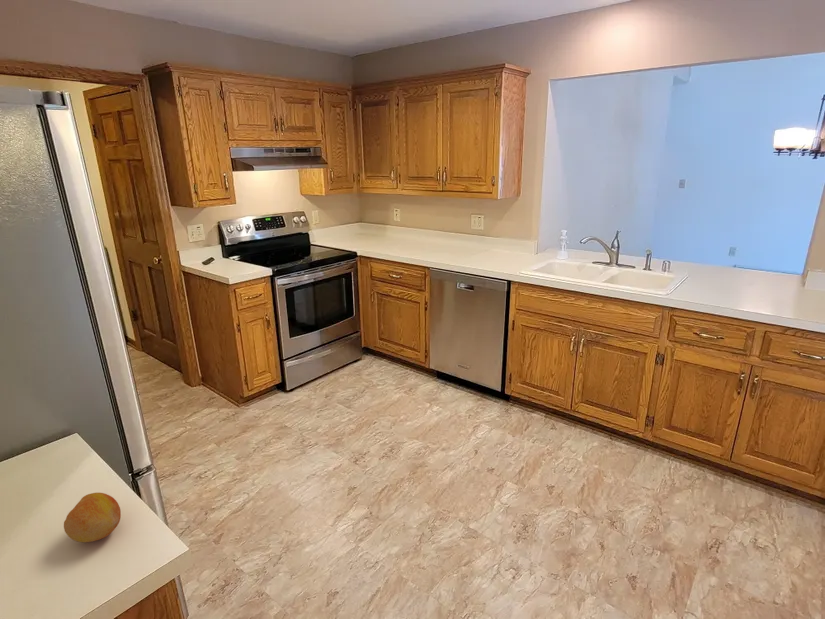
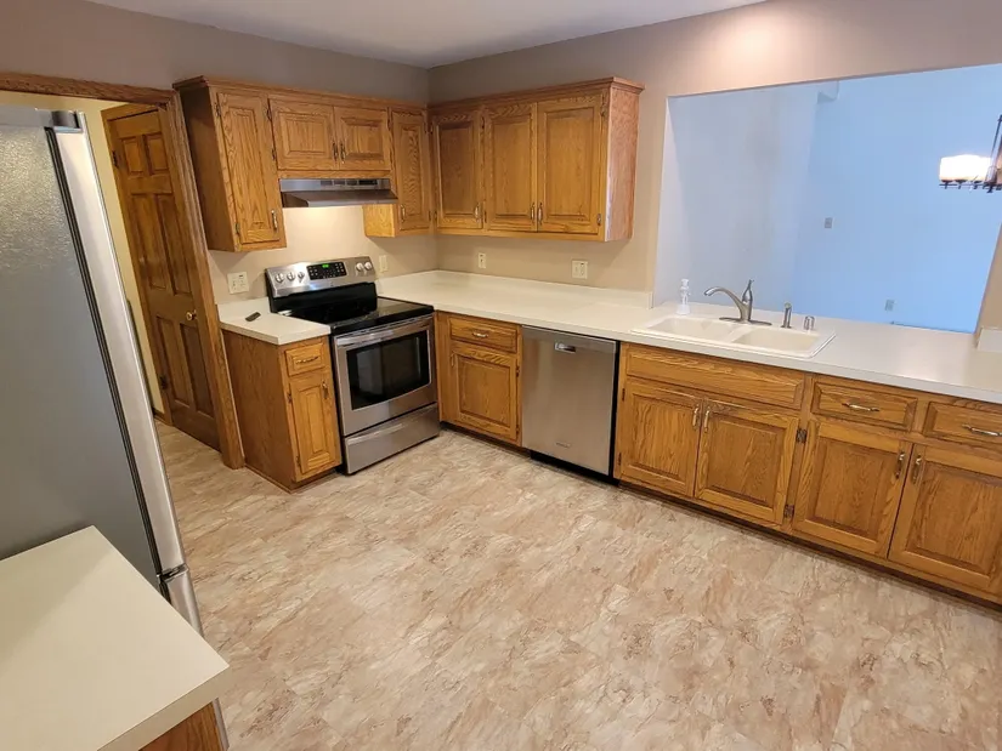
- fruit [63,492,122,543]
